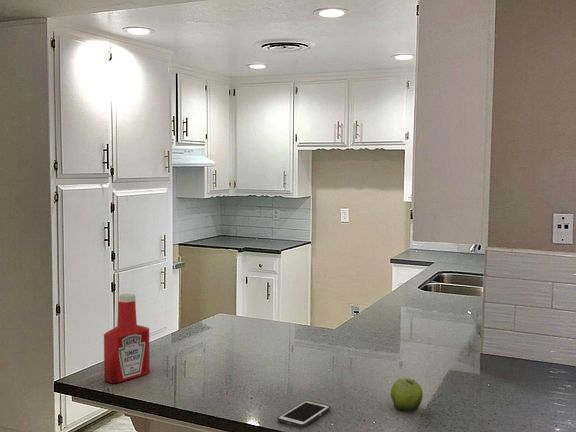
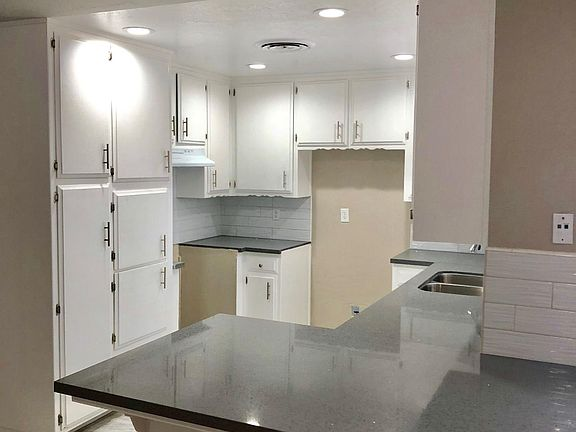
- soap bottle [103,293,151,384]
- cell phone [277,400,331,429]
- fruit [390,377,424,412]
